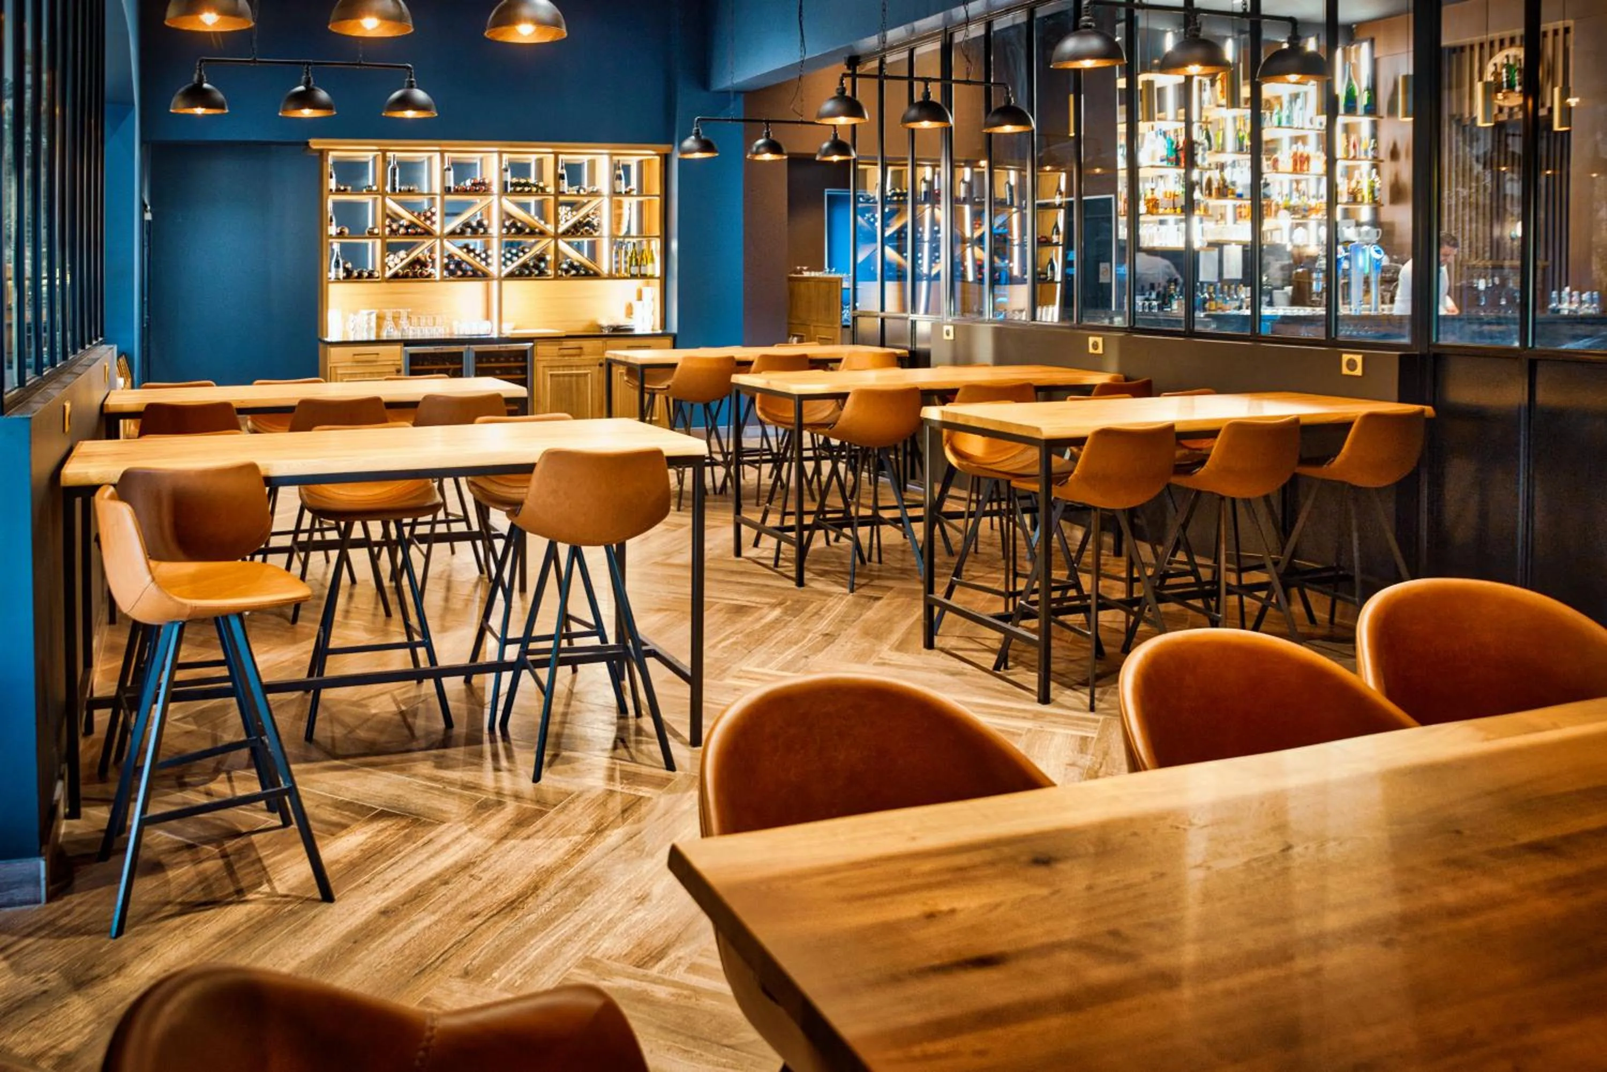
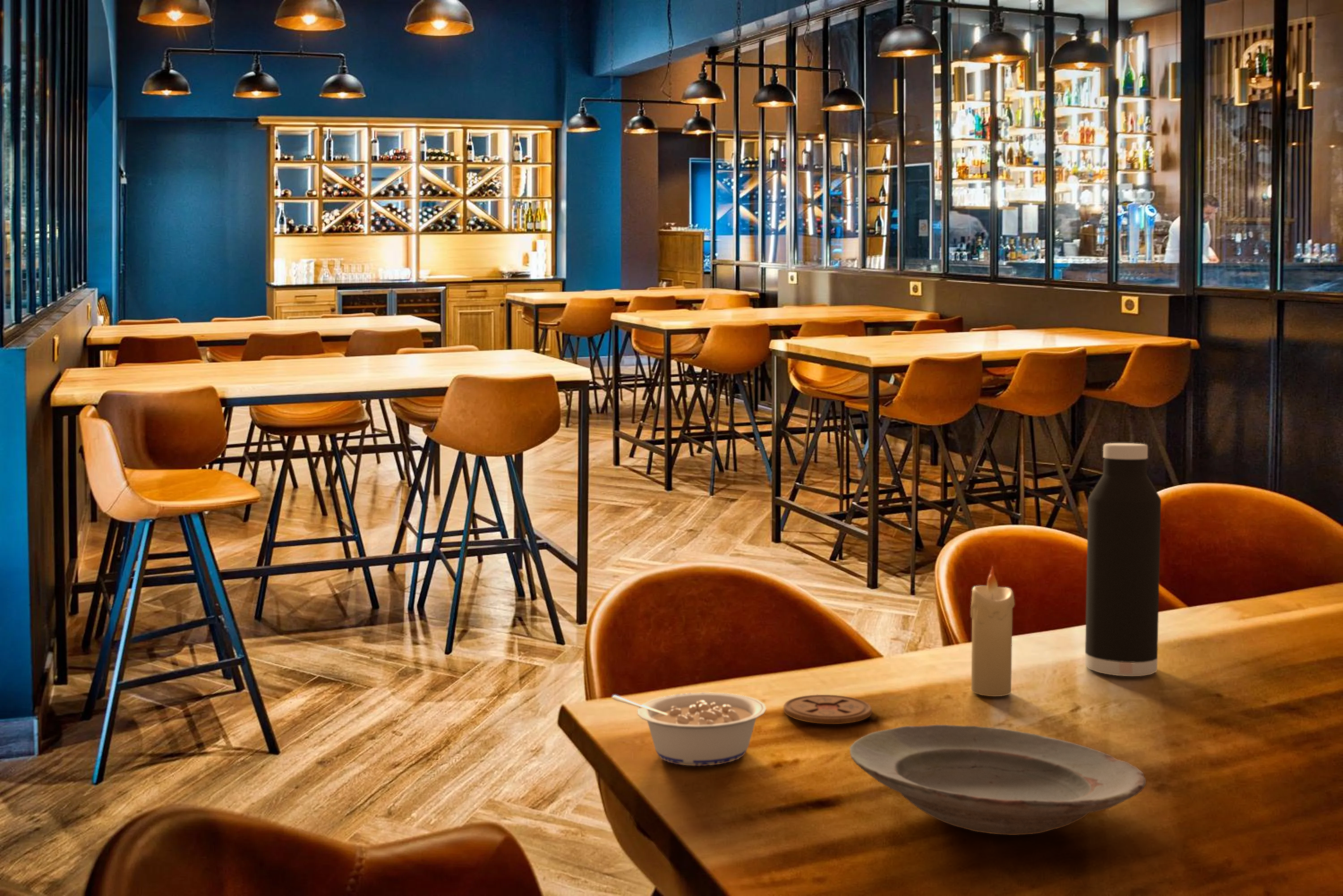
+ water bottle [1085,443,1162,677]
+ candle [970,566,1015,697]
+ legume [612,692,767,766]
+ plate [849,724,1146,836]
+ coaster [783,694,873,725]
